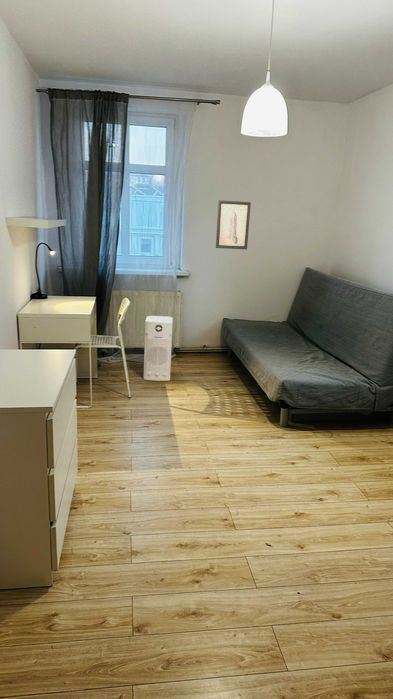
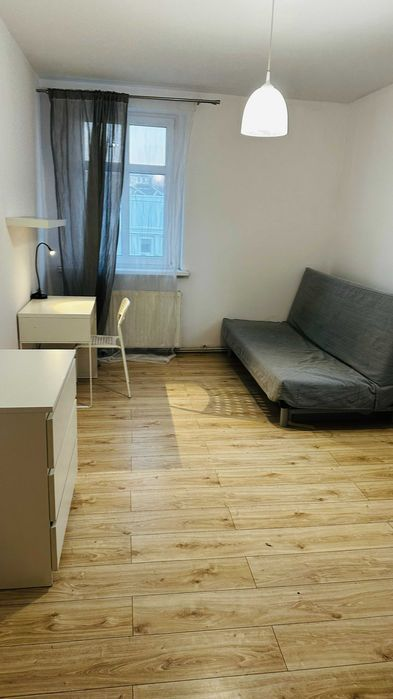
- wall art [215,200,252,250]
- air purifier [143,315,174,382]
